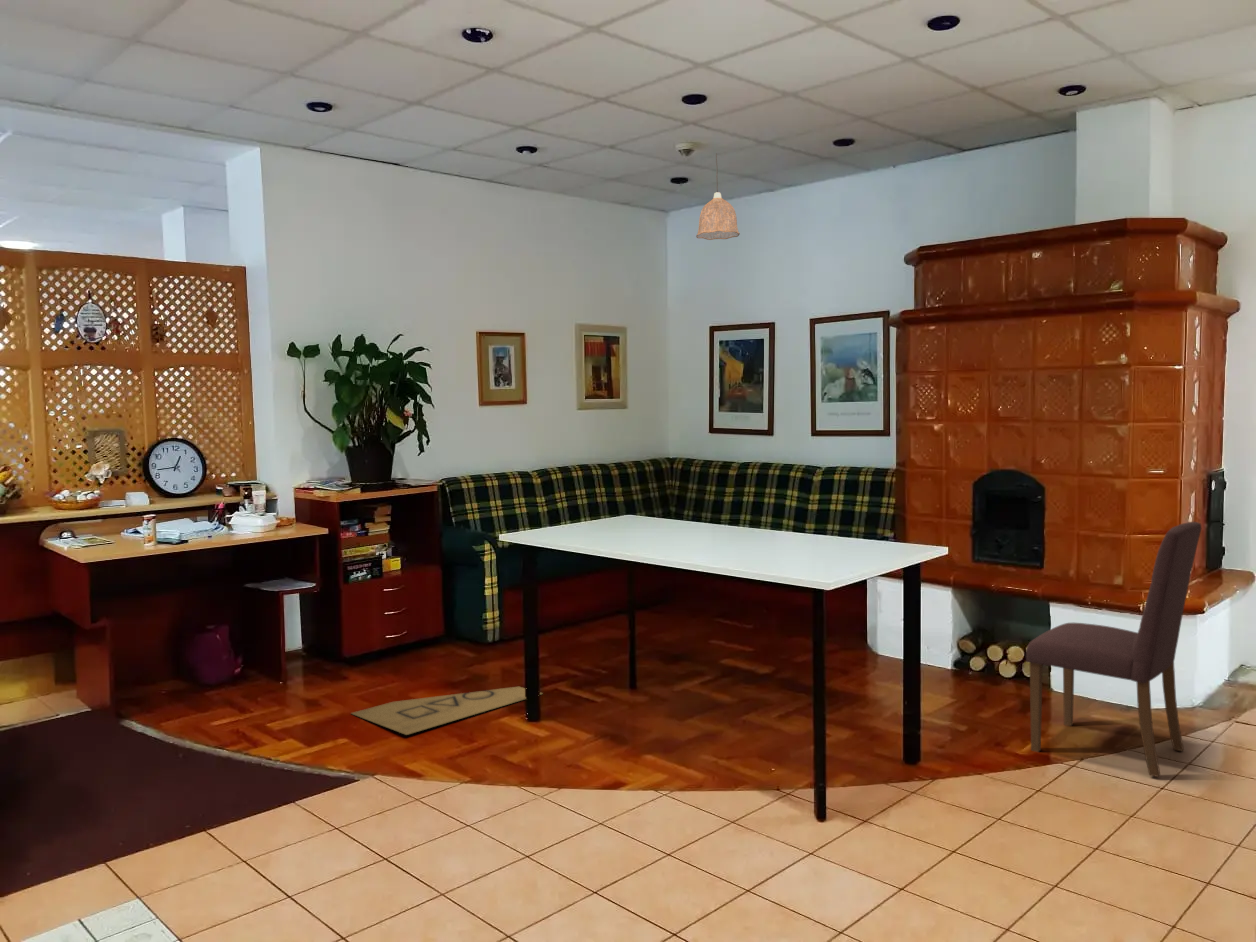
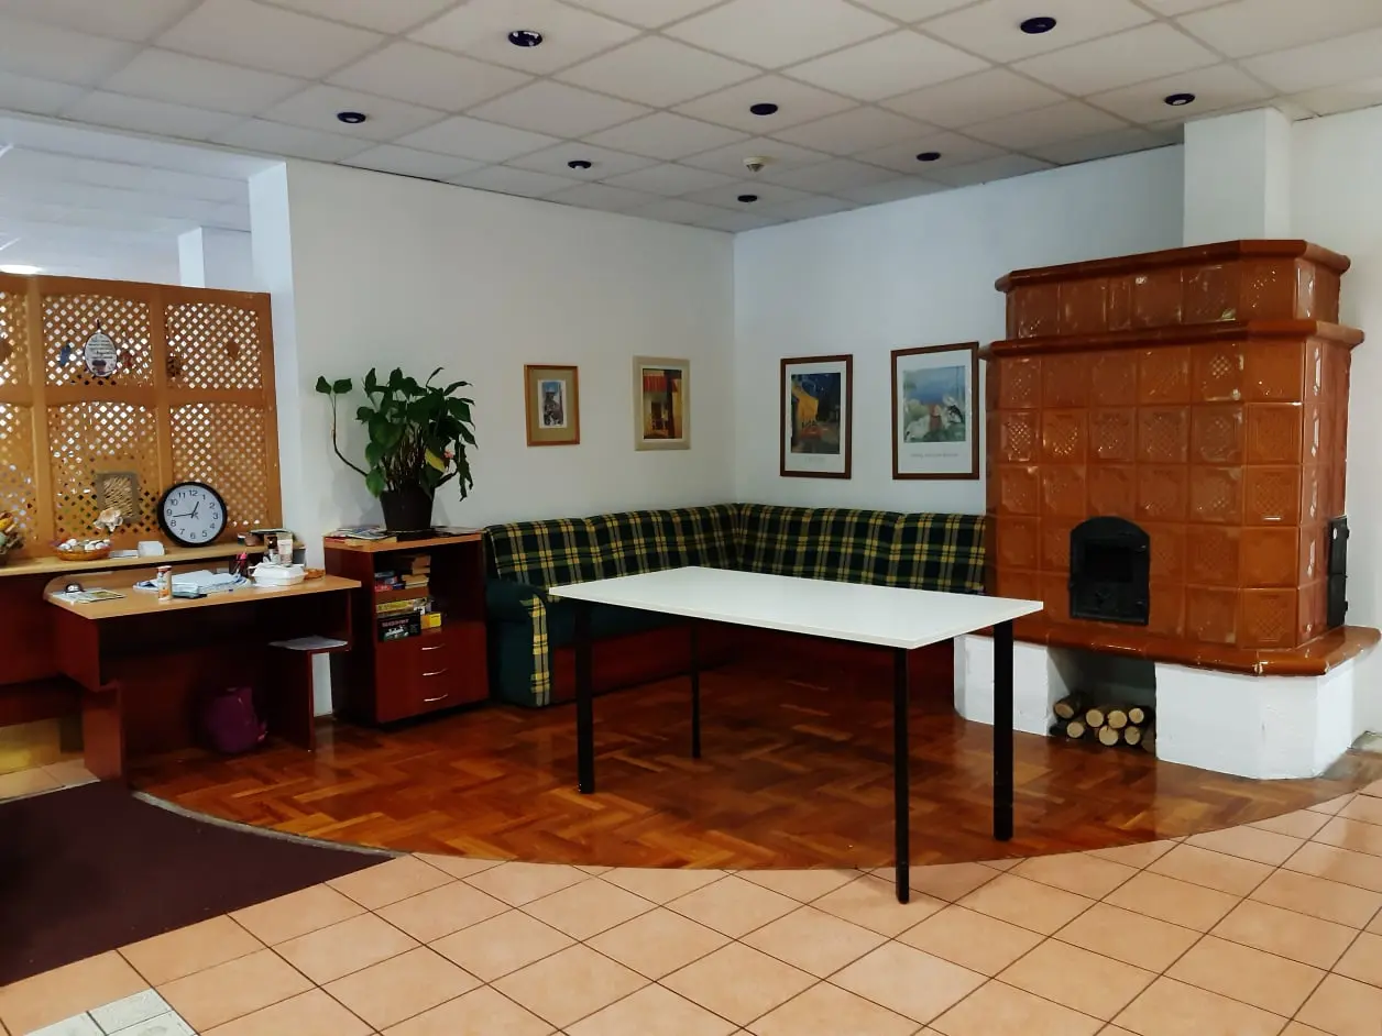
- dining chair [1025,521,1203,778]
- pendant lamp [695,153,741,241]
- doormat [350,686,544,736]
